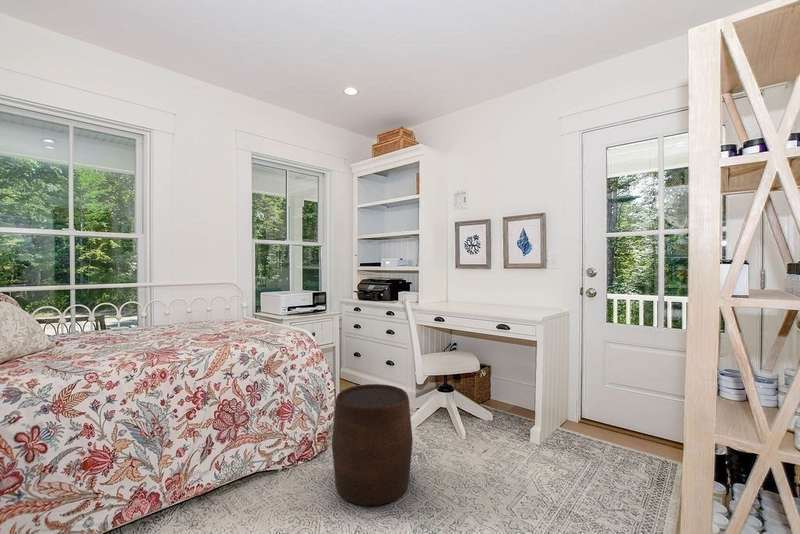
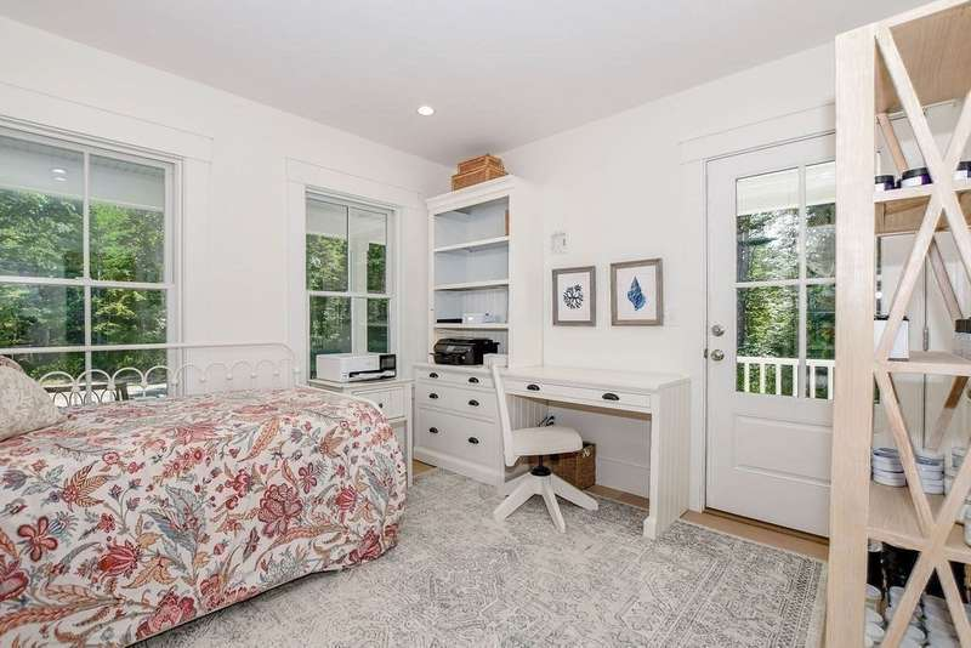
- stool [331,383,414,507]
